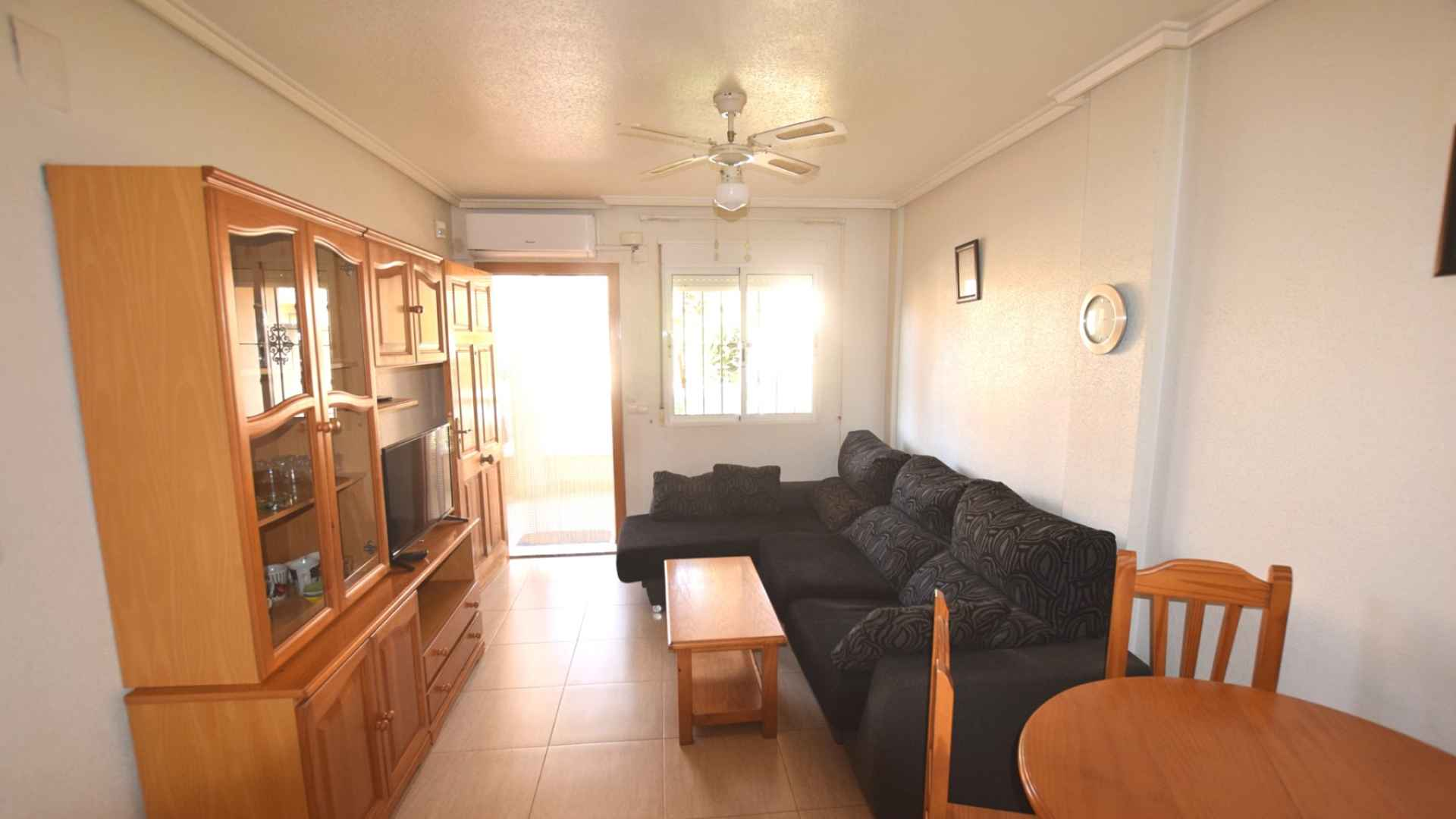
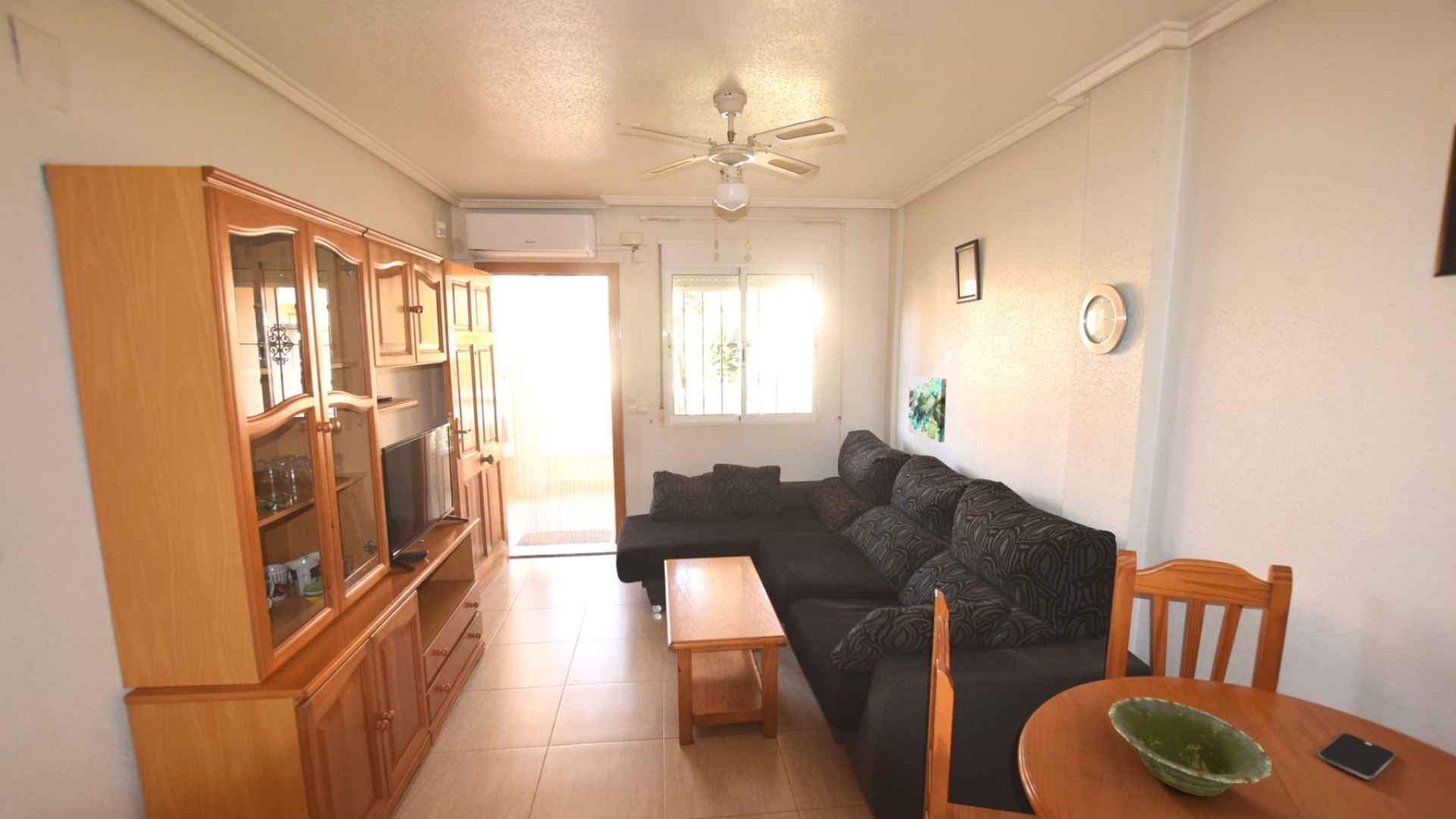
+ wall art [908,375,947,444]
+ dish [1107,697,1272,797]
+ smartphone [1317,733,1396,781]
